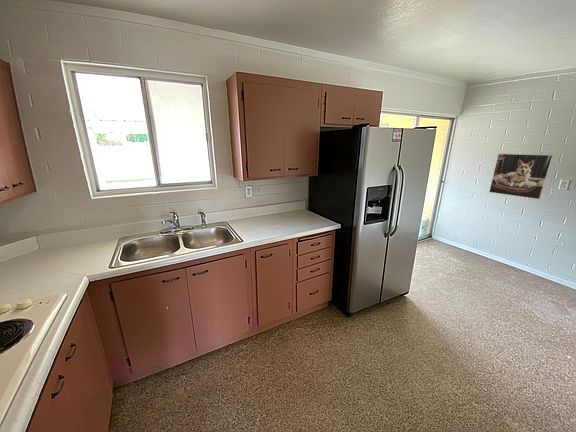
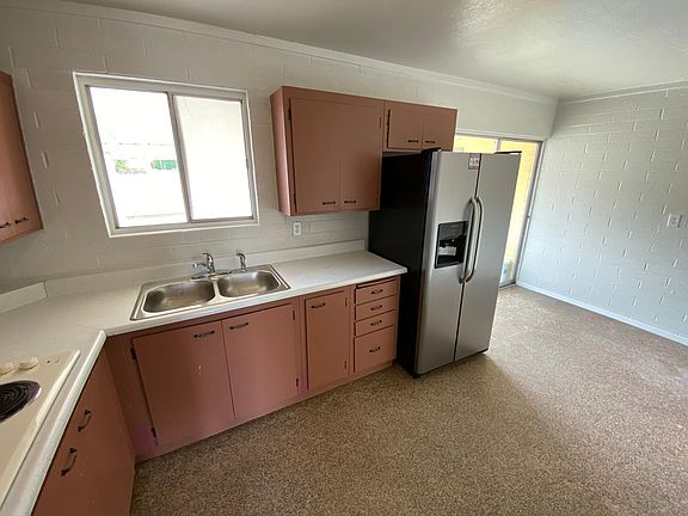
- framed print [488,153,554,200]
